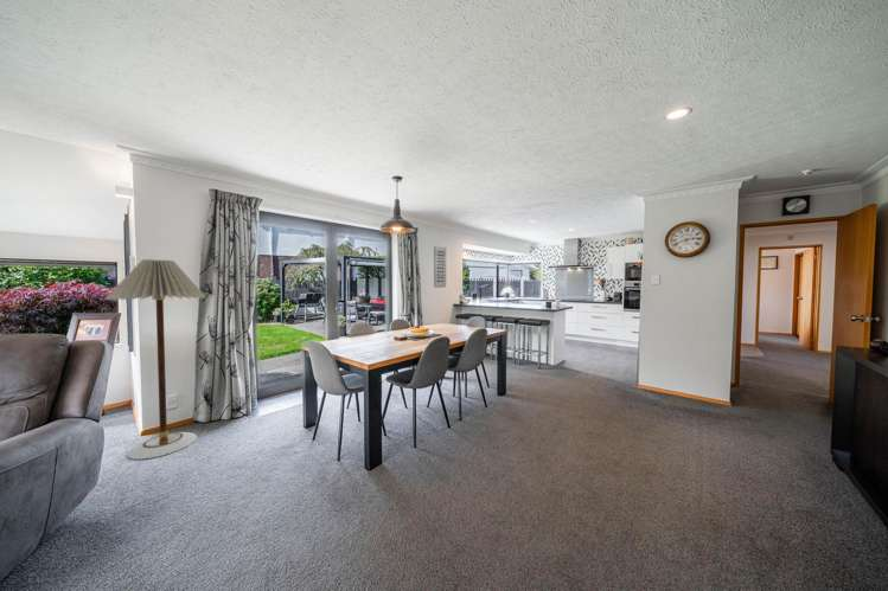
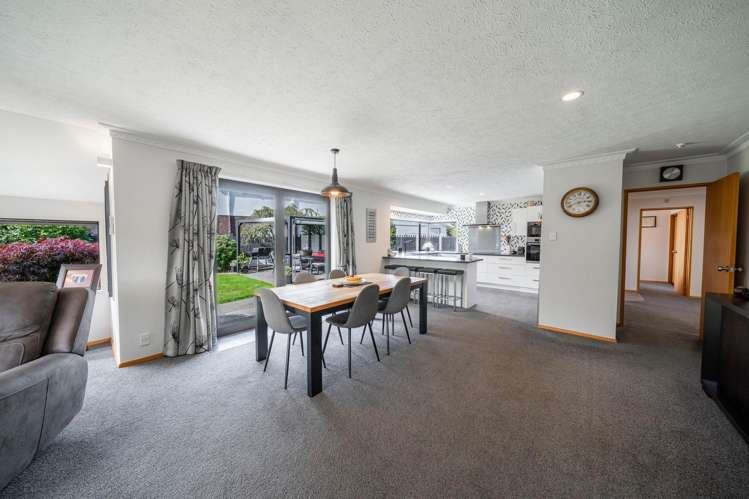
- floor lamp [103,258,207,461]
